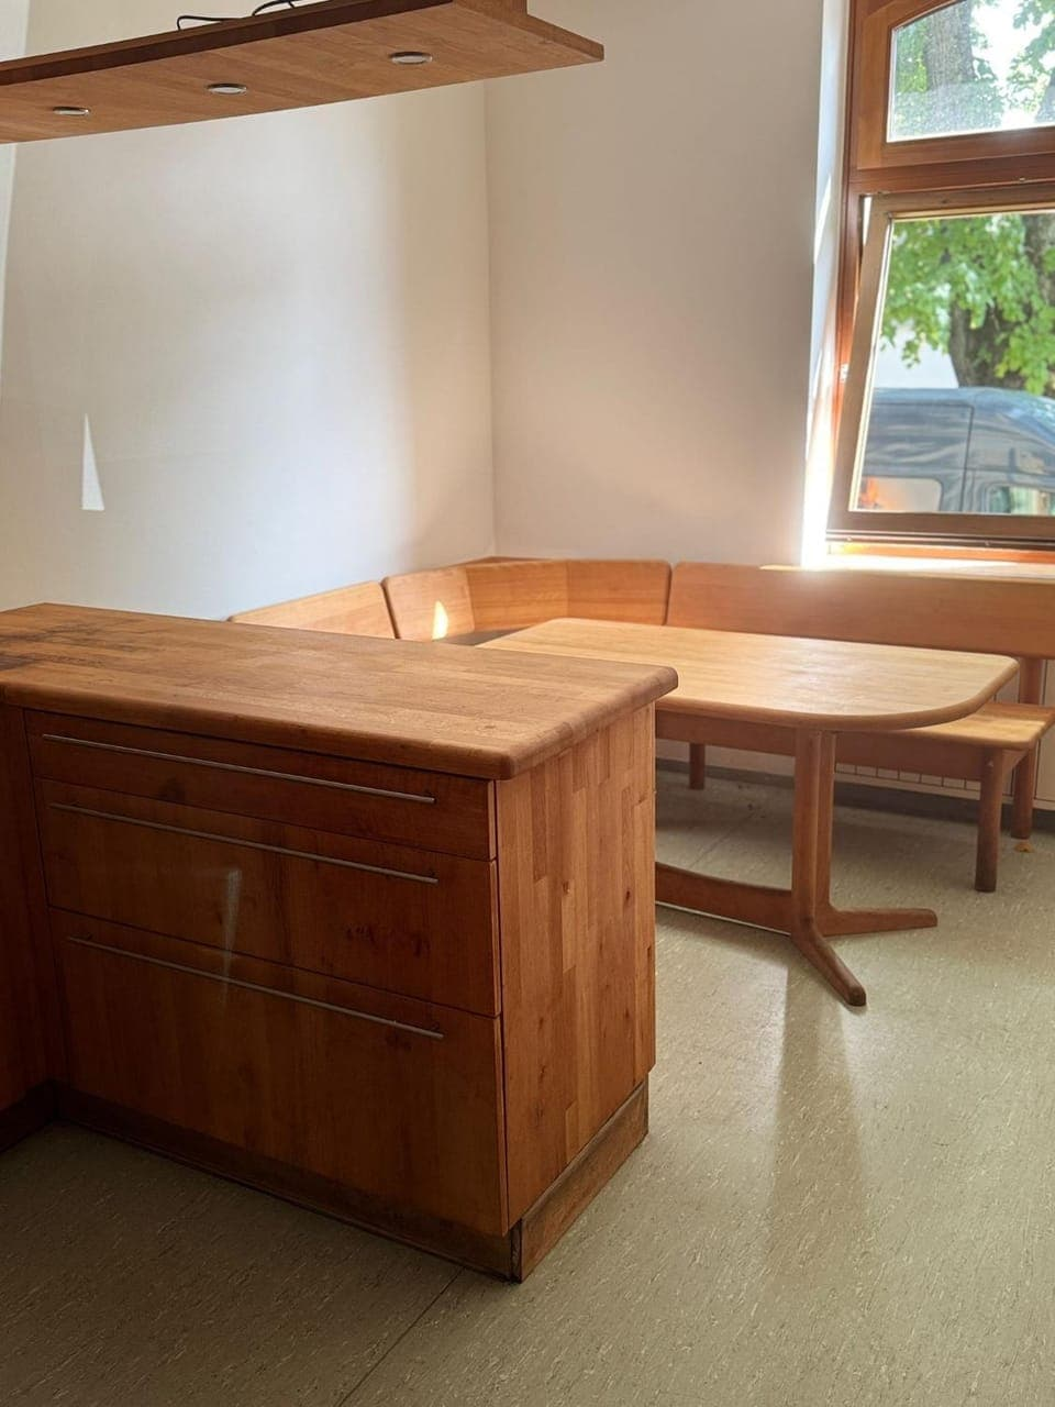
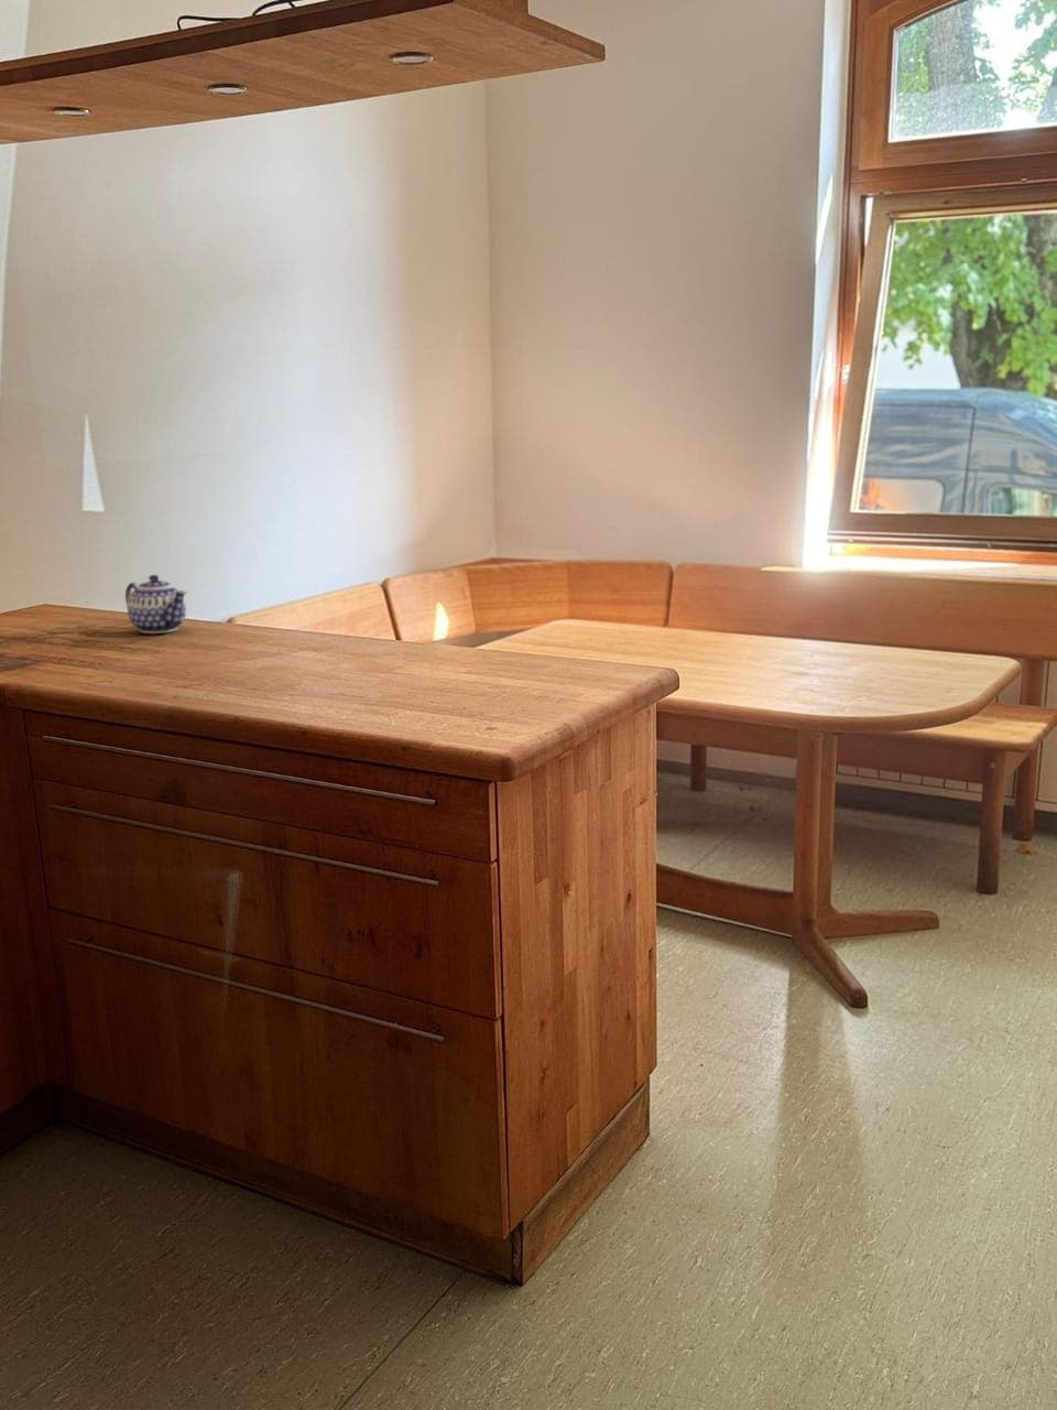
+ teapot [124,574,188,635]
